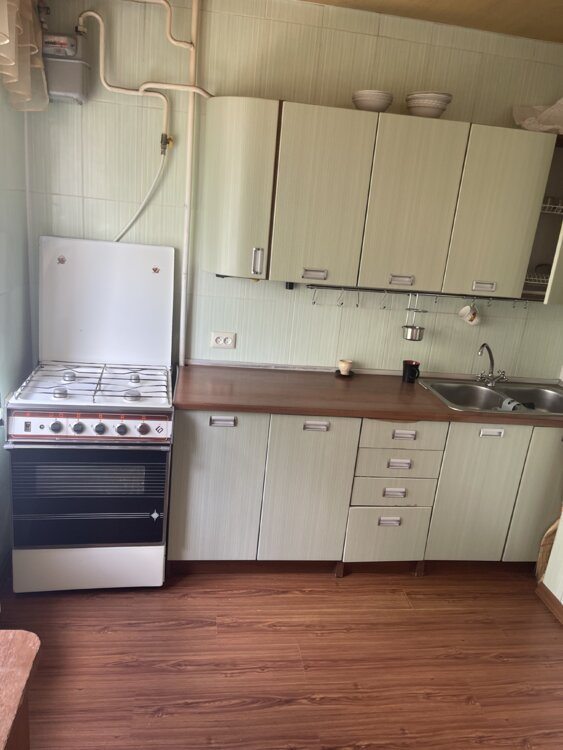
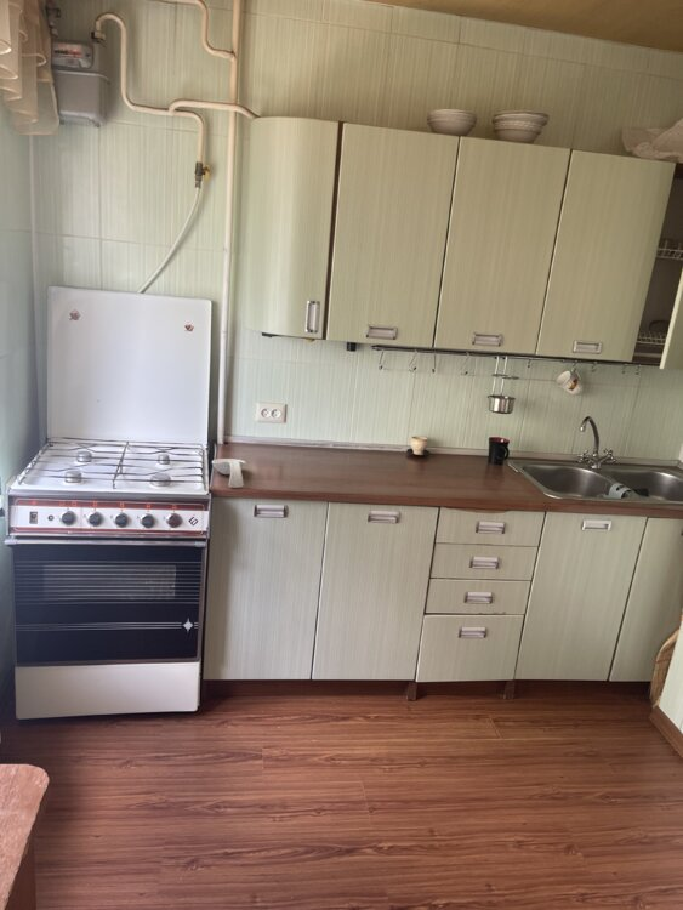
+ spoon rest [211,457,247,488]
